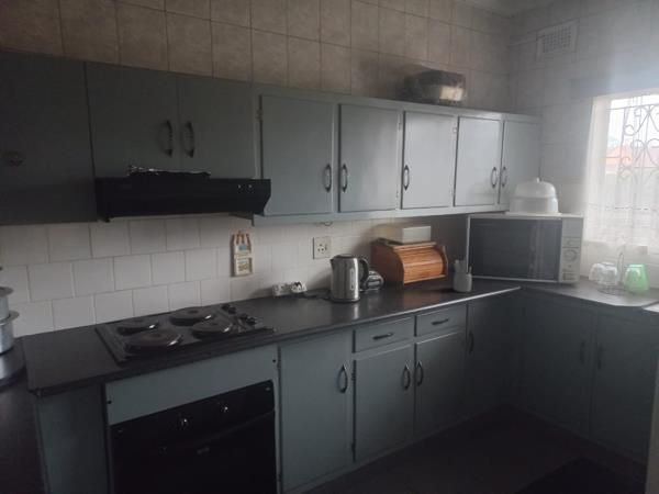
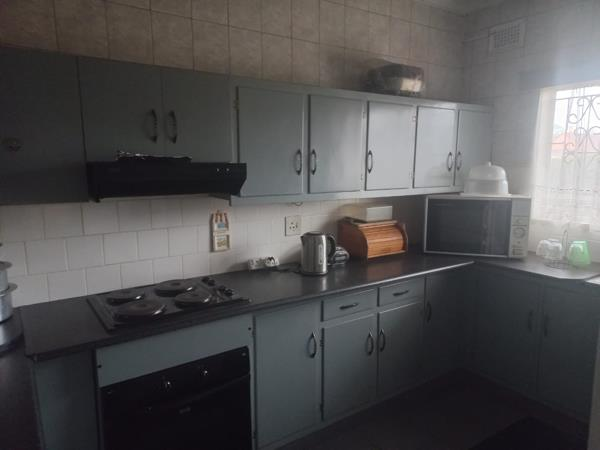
- utensil holder [453,258,472,293]
